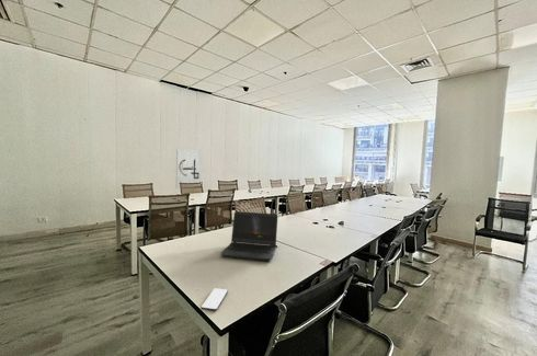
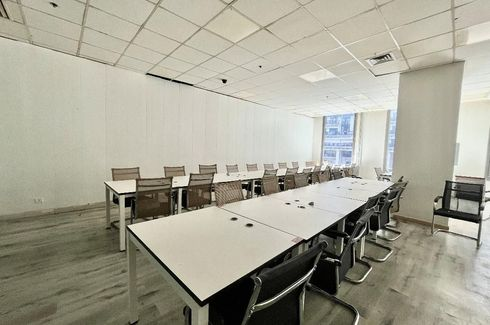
- smartphone [199,287,229,312]
- laptop computer [220,210,278,262]
- wall art [175,148,203,190]
